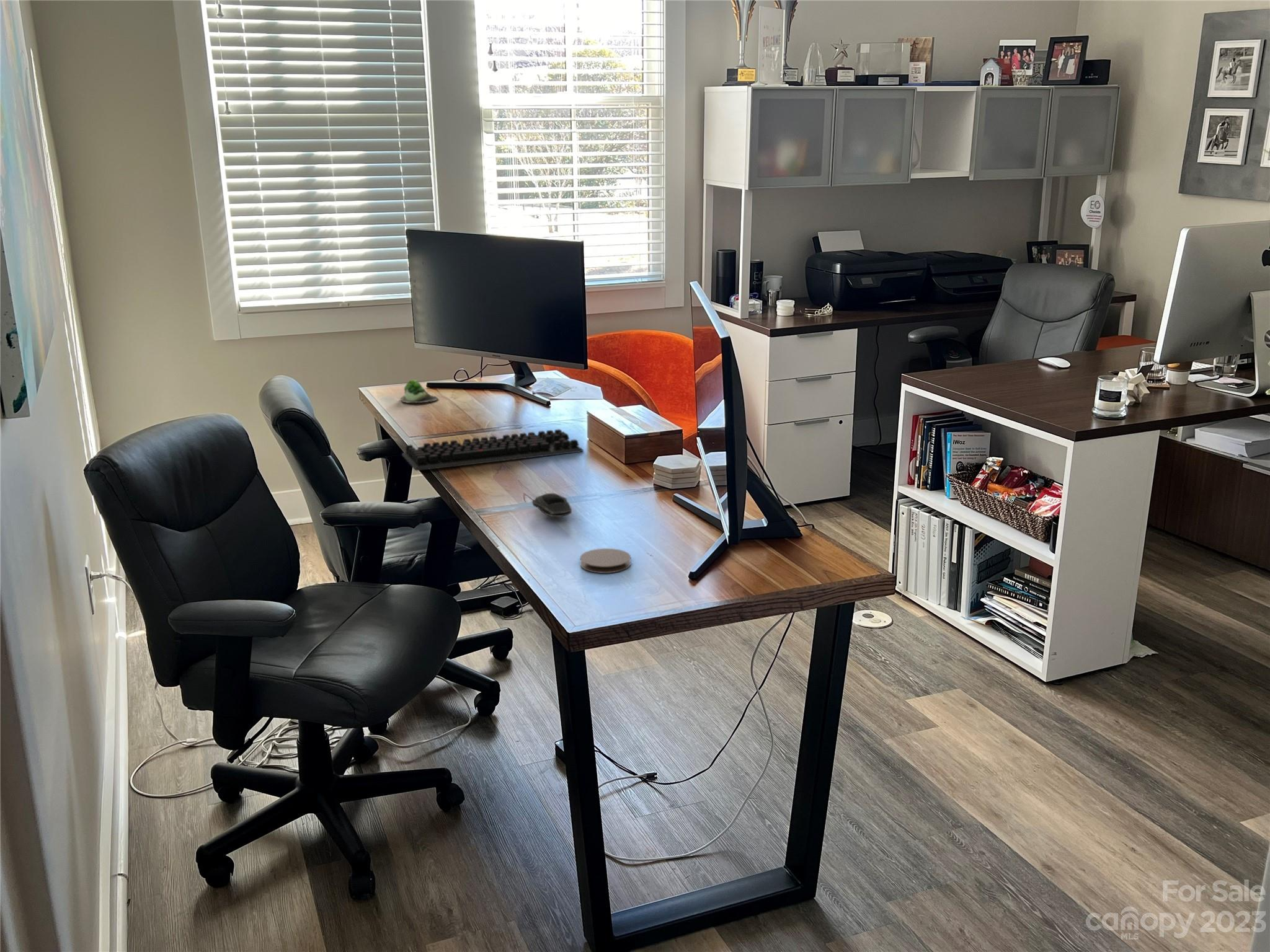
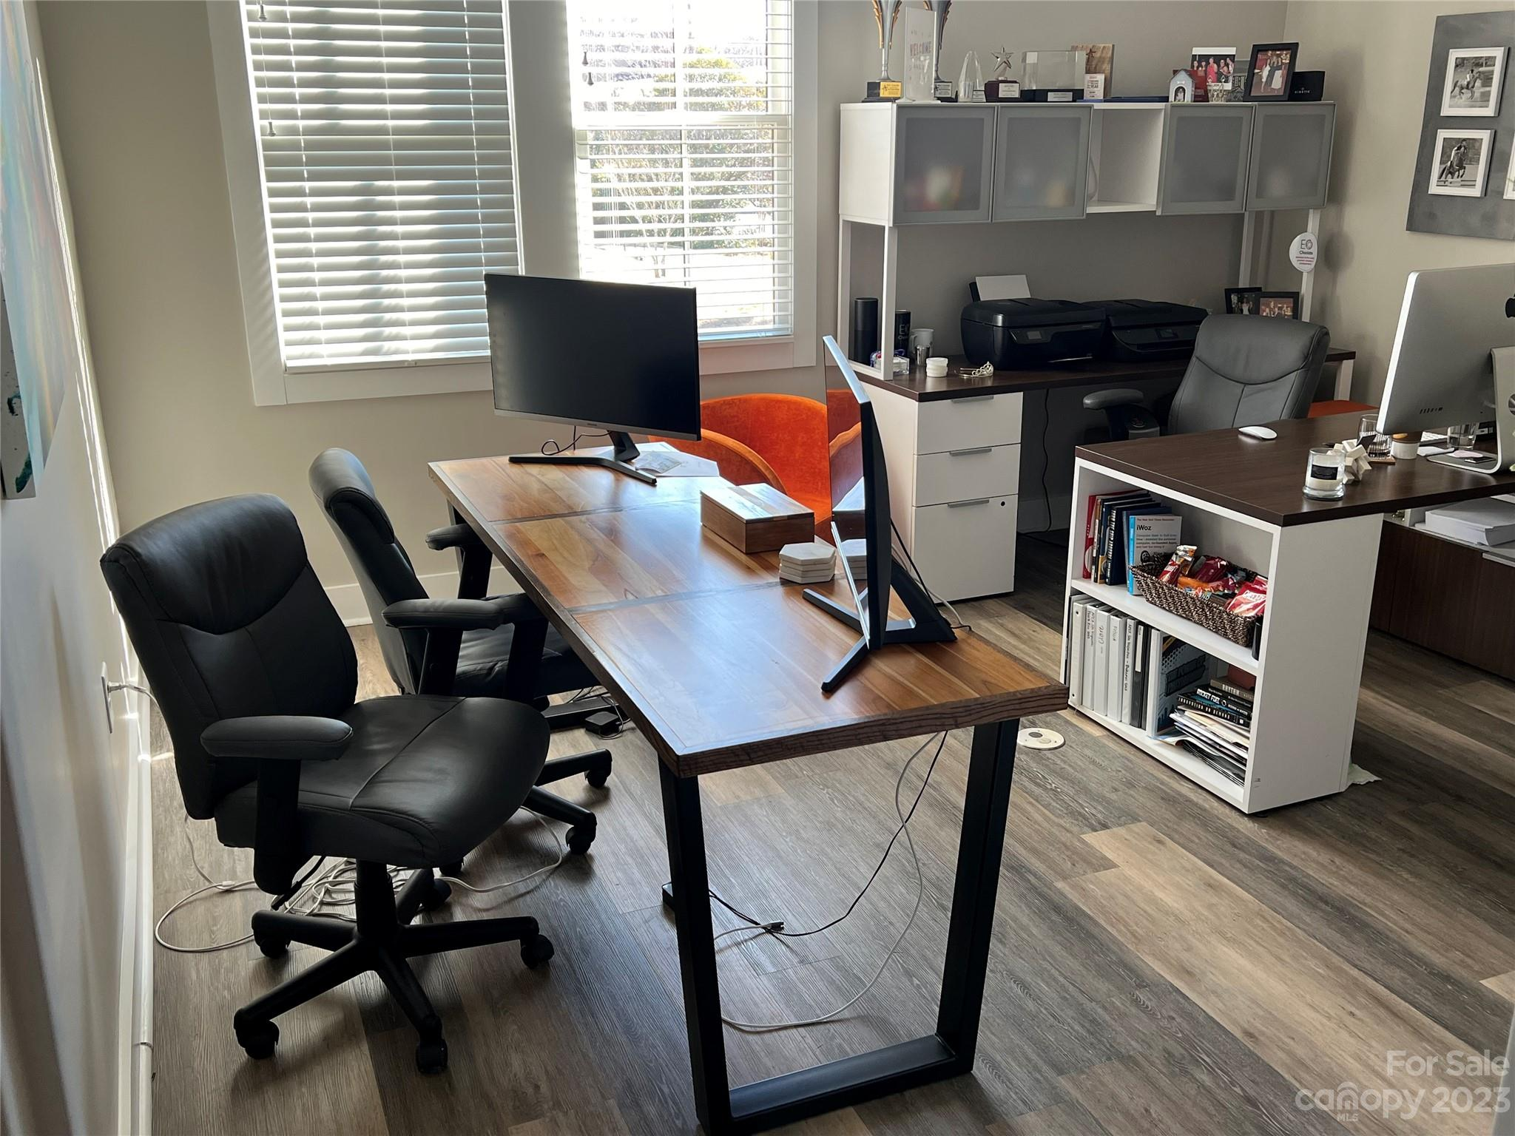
- computer keyboard [401,428,584,472]
- succulent plant [399,379,439,403]
- computer mouse [531,493,572,518]
- coaster [579,548,631,574]
